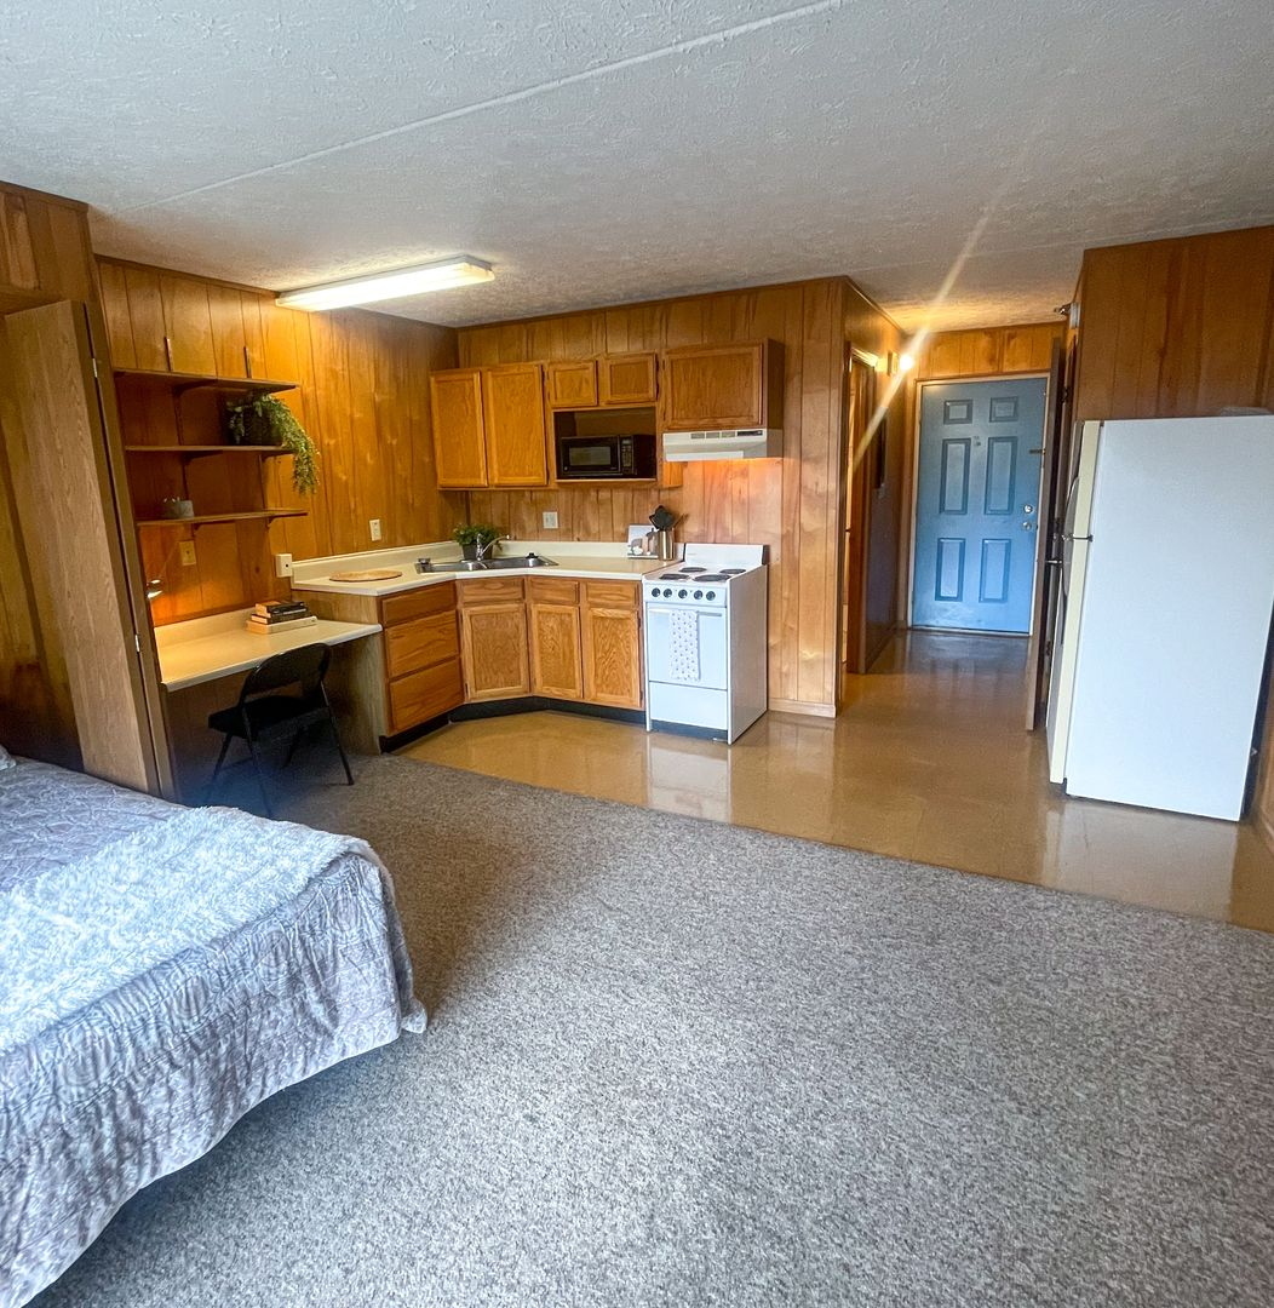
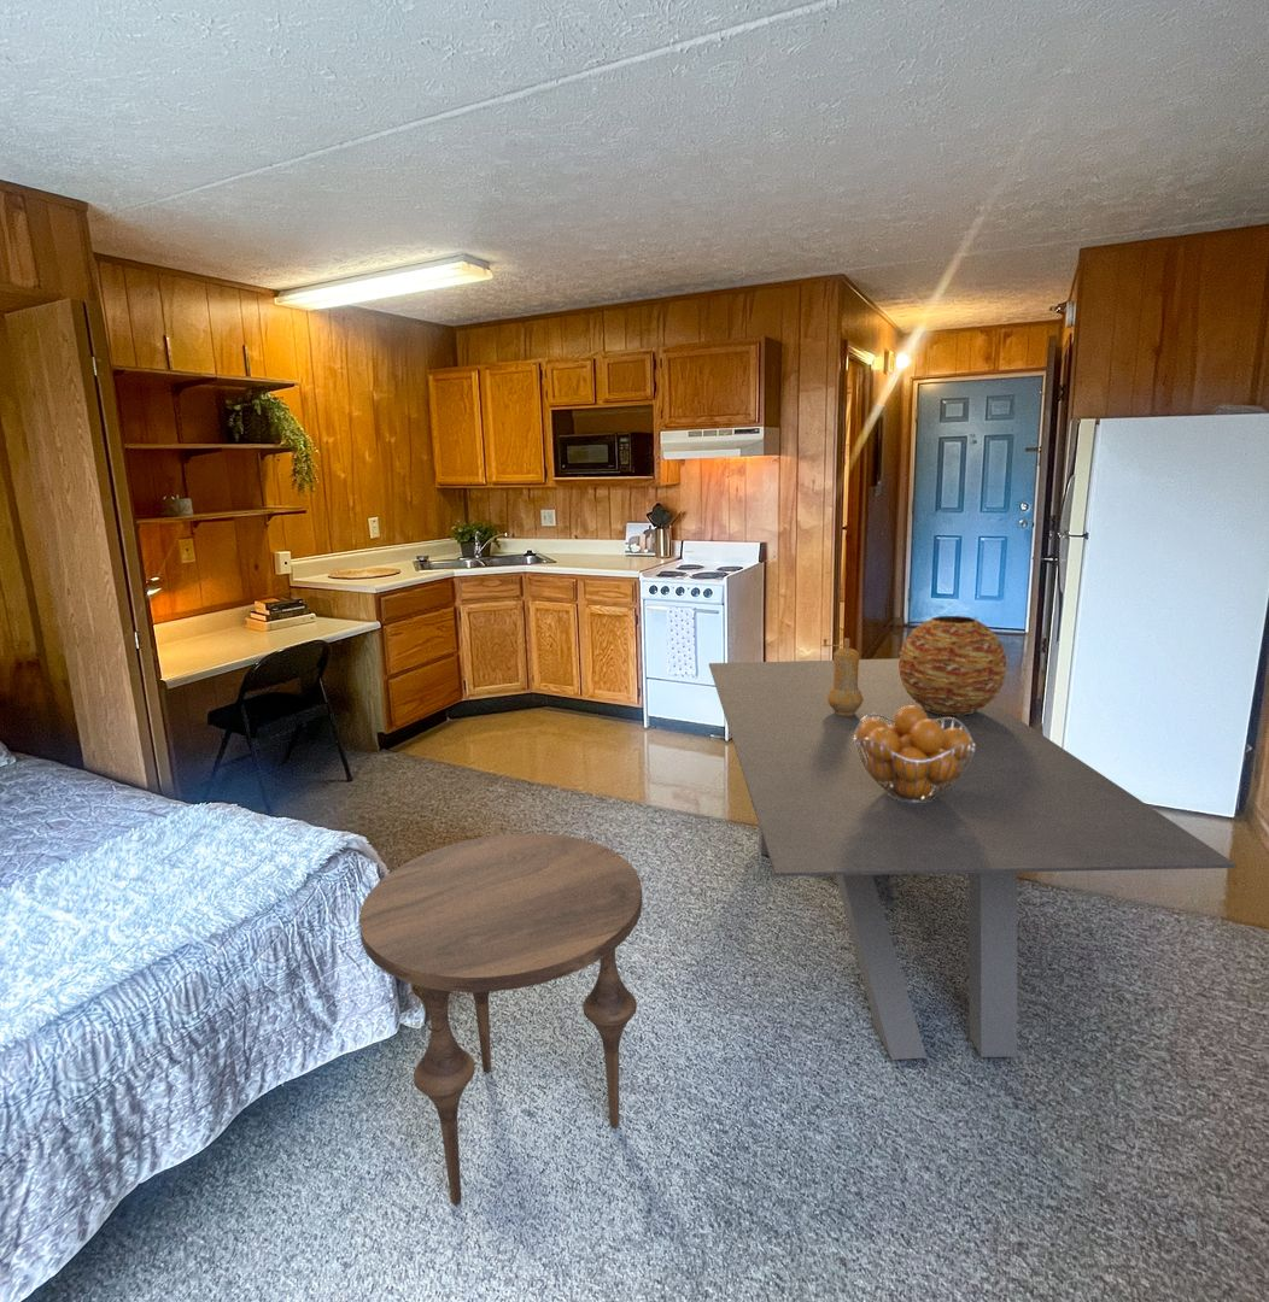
+ side table [358,832,643,1206]
+ vase [899,615,1008,716]
+ fruit basket [854,706,975,803]
+ dining table [708,657,1238,1061]
+ pepper mill [820,637,864,716]
